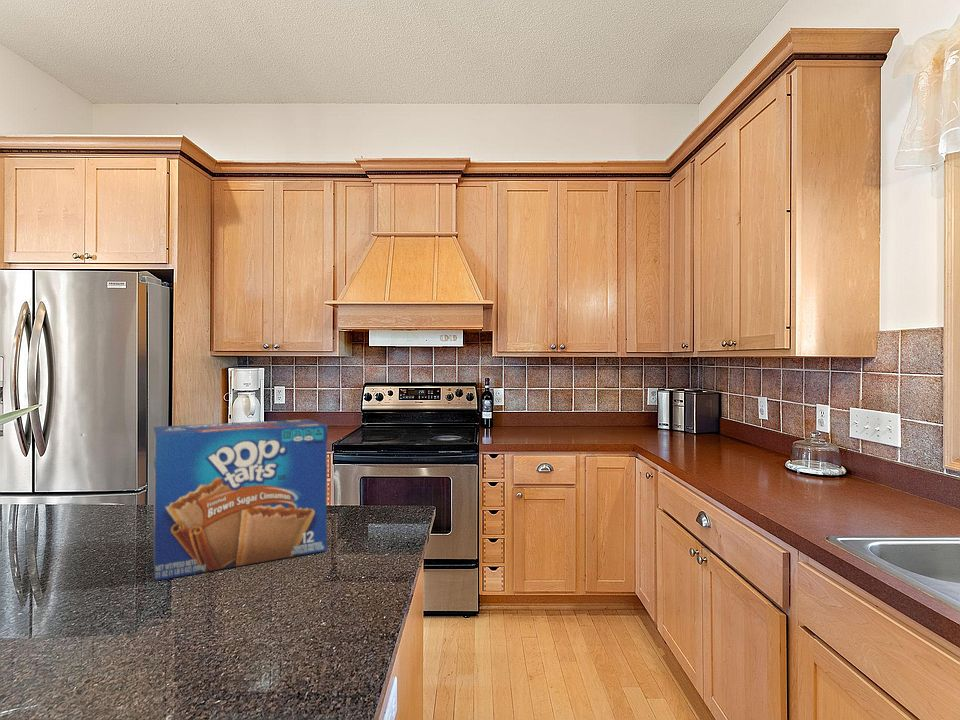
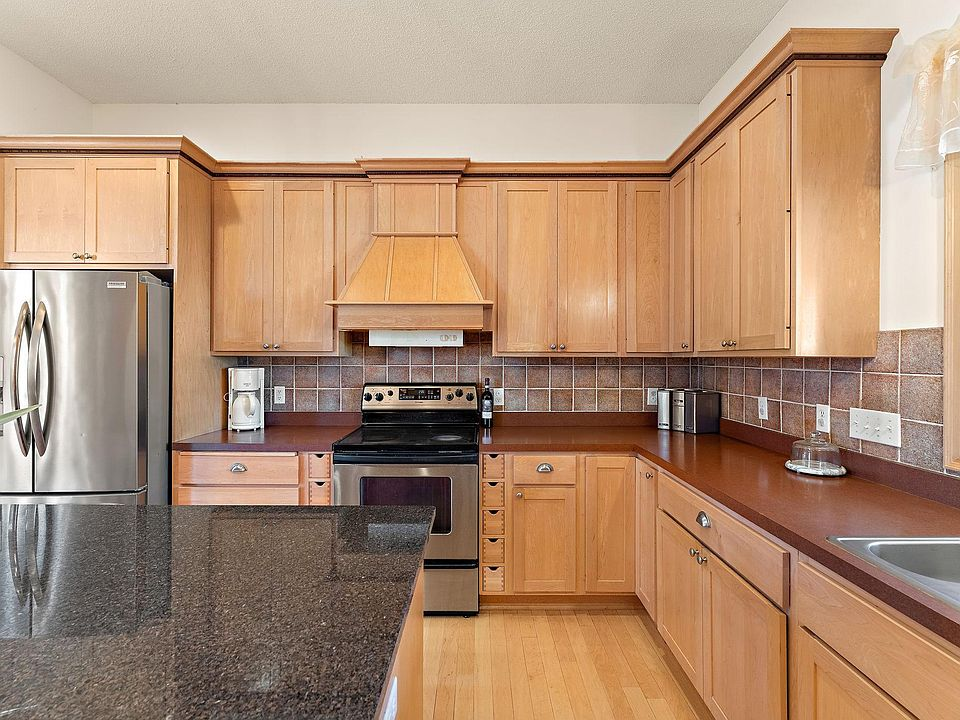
- toaster pastry box [152,418,328,582]
